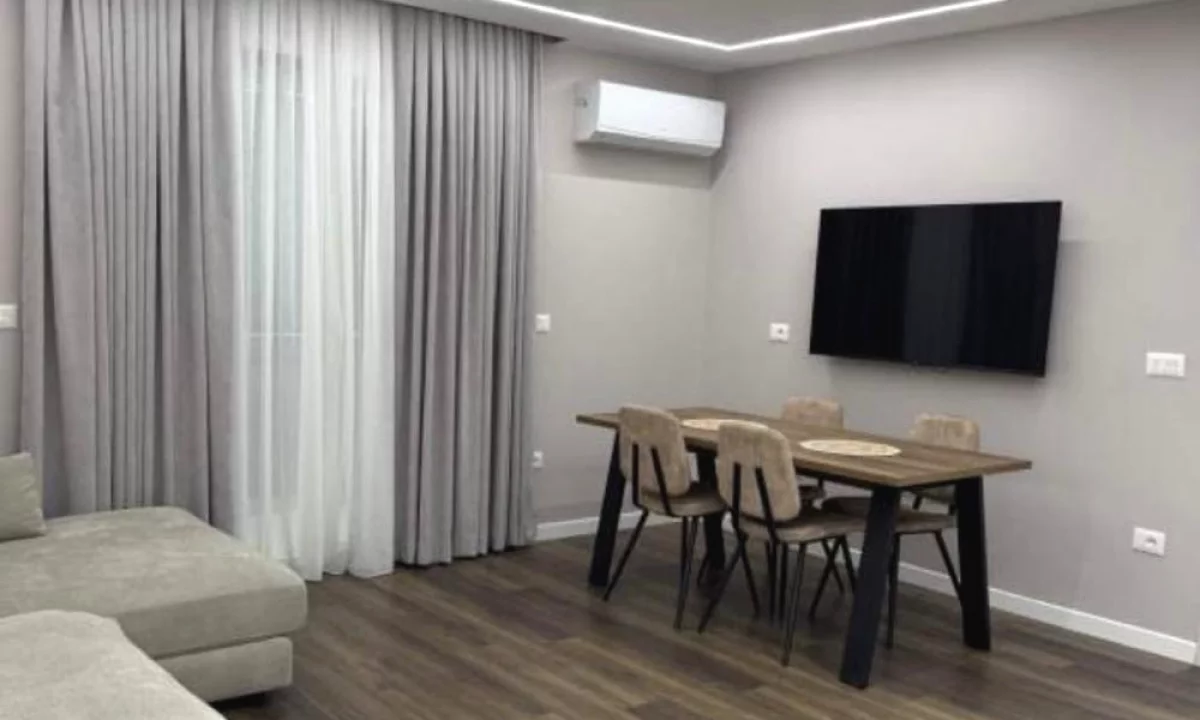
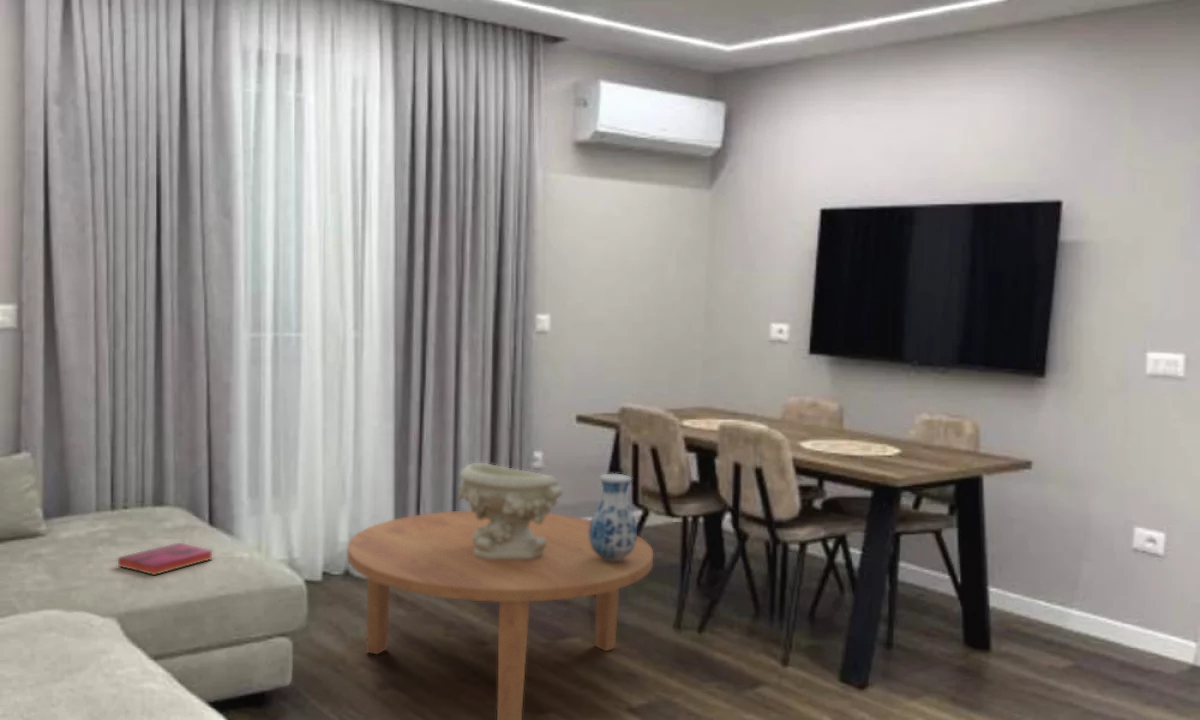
+ coffee table [347,510,654,720]
+ vase [589,473,638,561]
+ hardback book [117,541,214,576]
+ decorative bowl [457,462,564,559]
